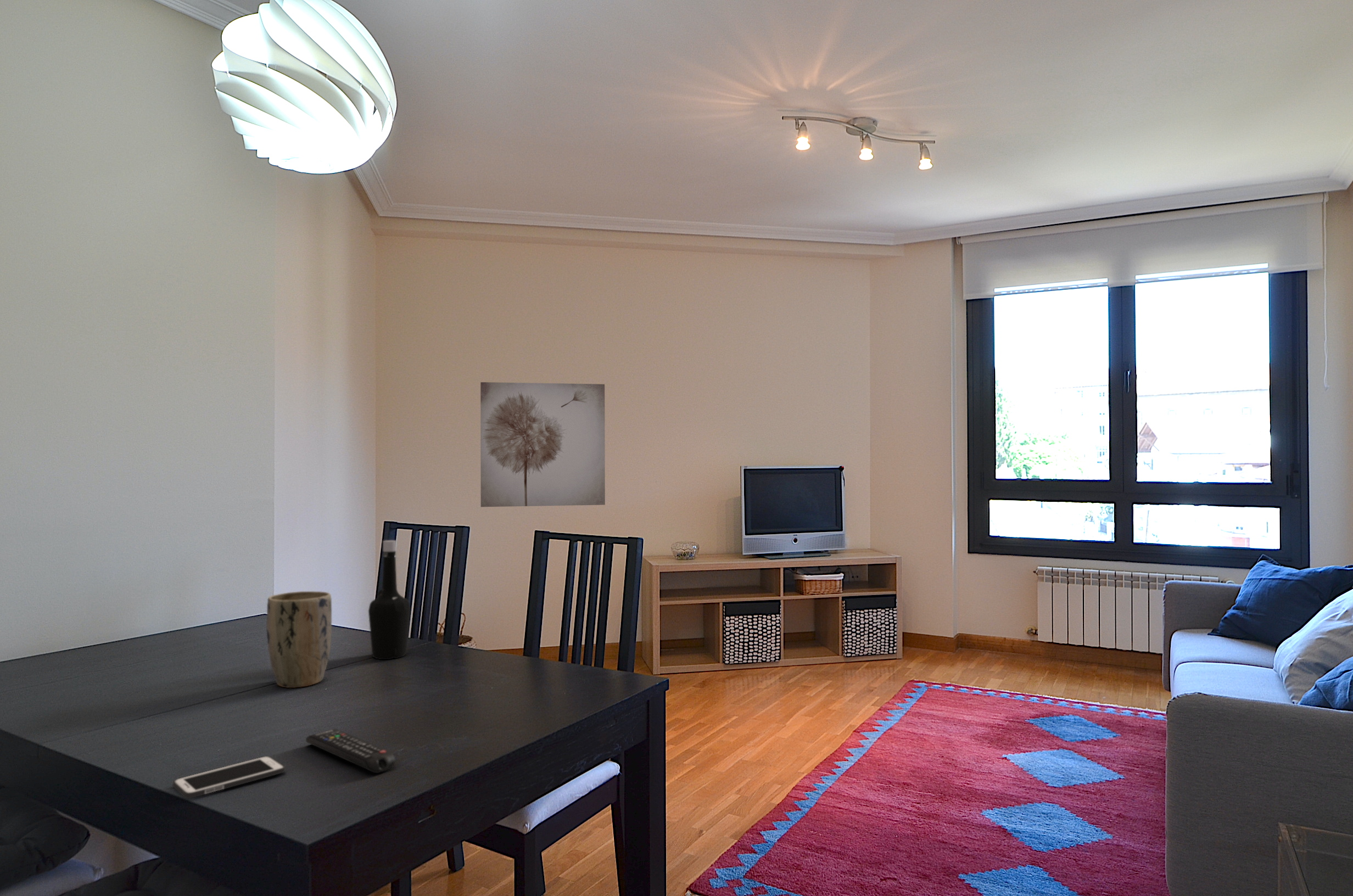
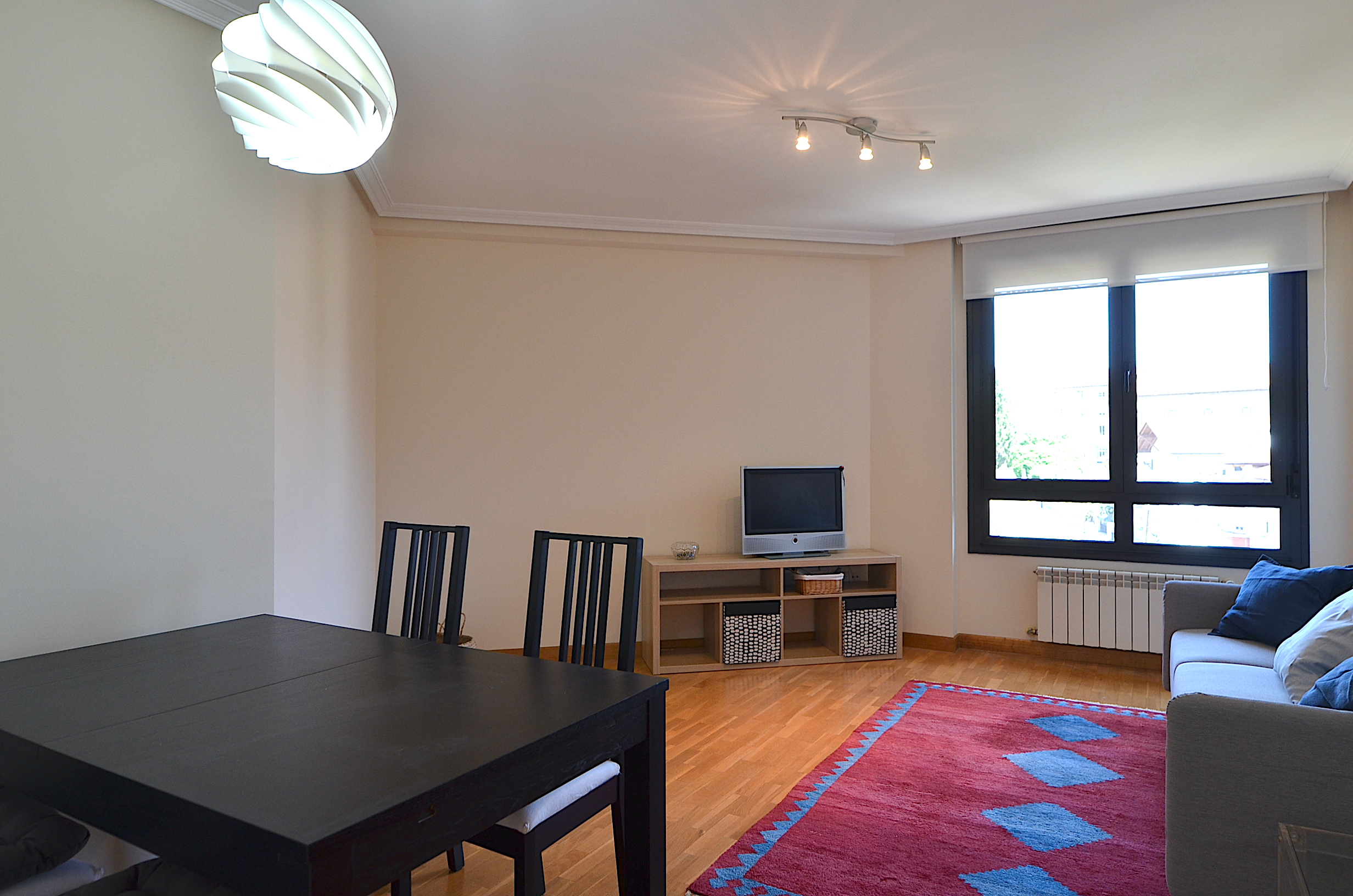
- cell phone [172,755,286,799]
- plant pot [266,591,332,688]
- wall art [480,382,606,507]
- bottle [368,540,411,660]
- remote control [305,728,395,774]
